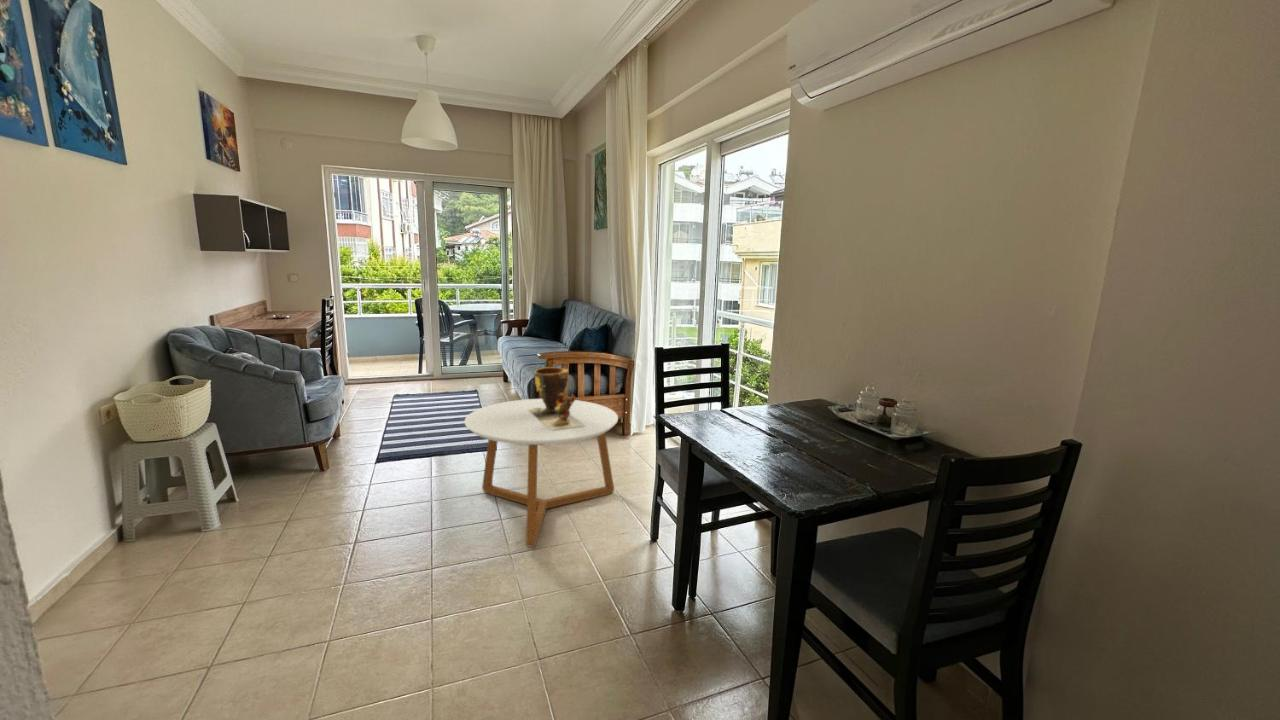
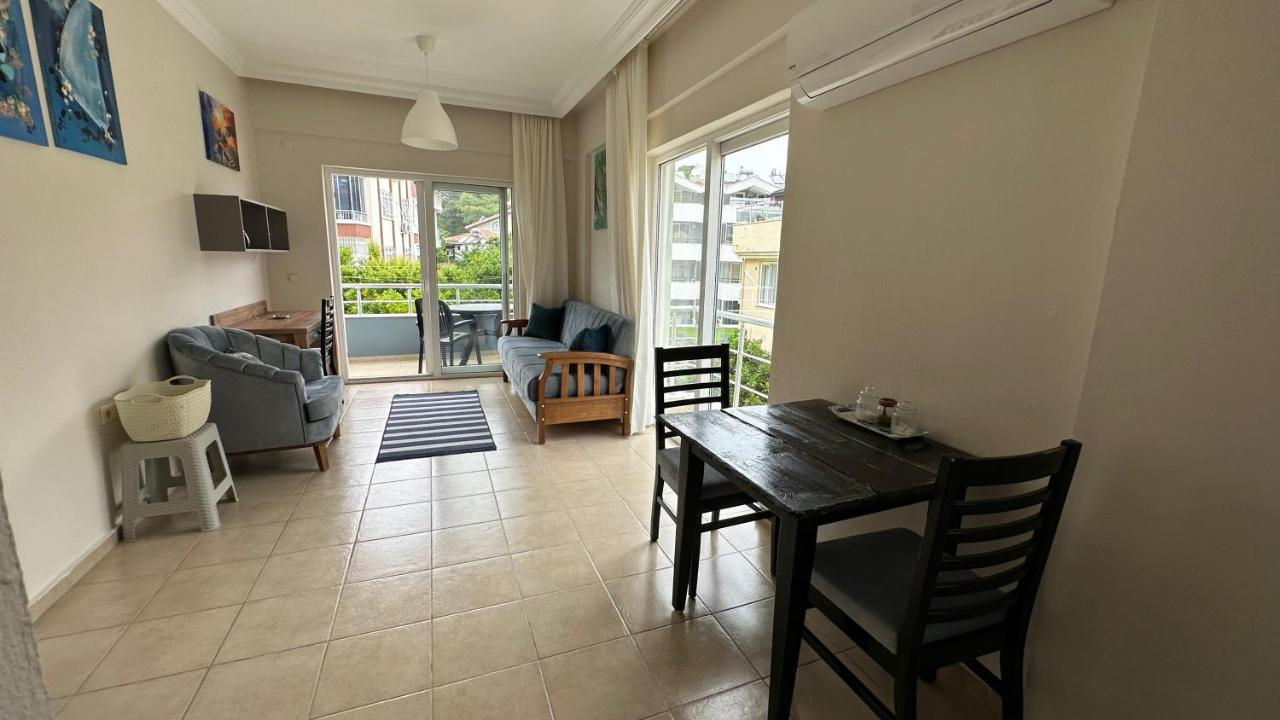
- coffee table [464,398,619,548]
- clay pot [528,365,585,430]
